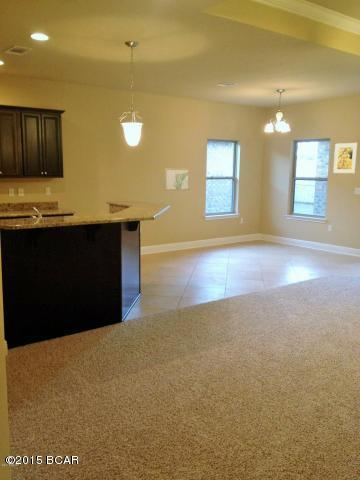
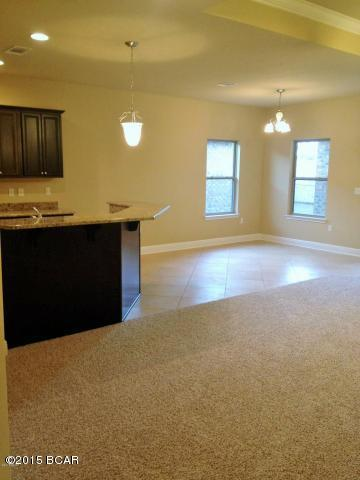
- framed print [332,142,359,174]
- wall art [163,167,190,191]
